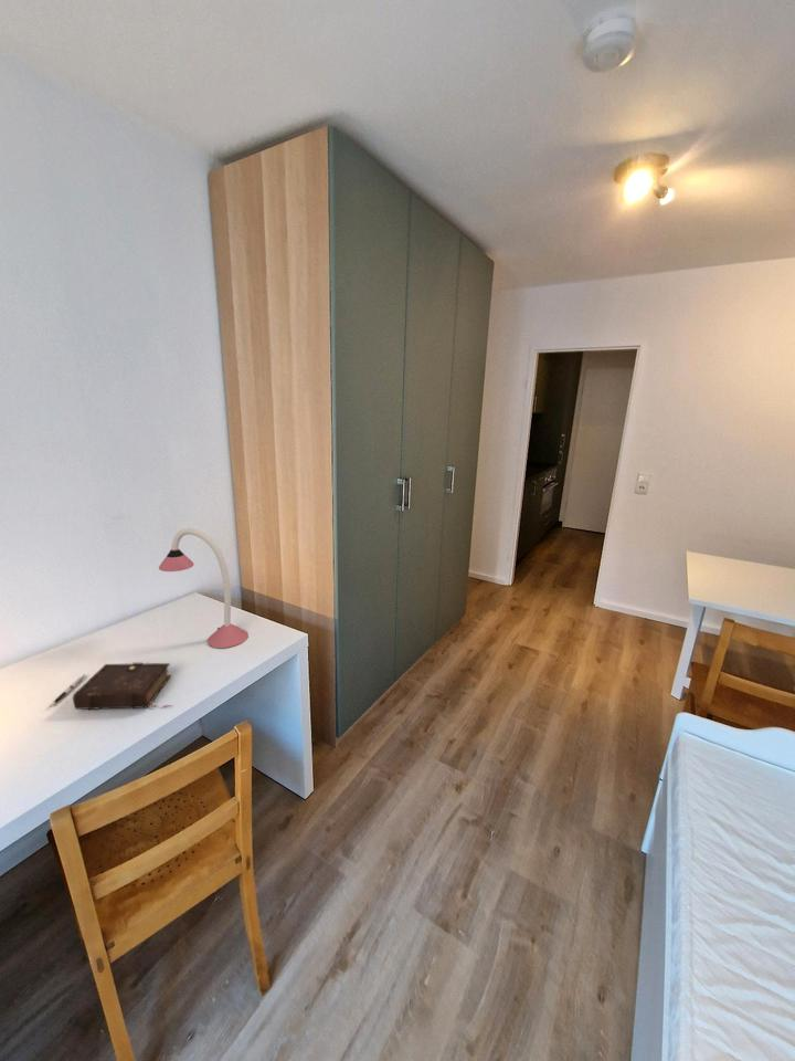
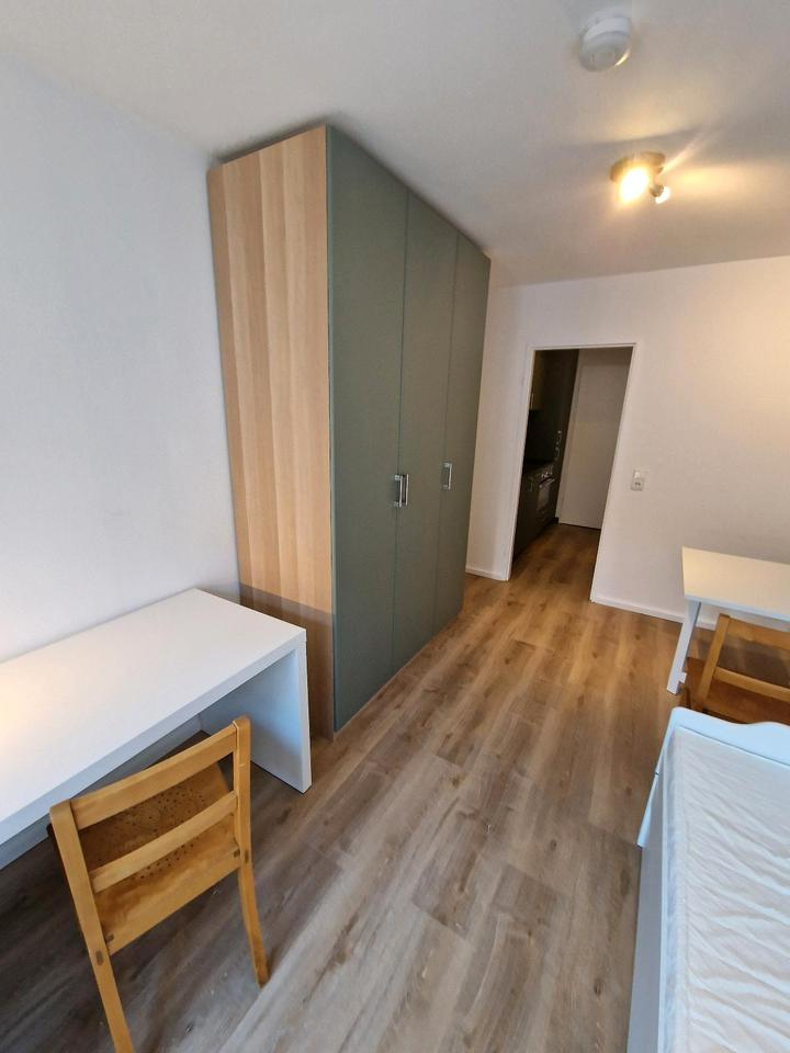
- book [72,662,173,711]
- pen [49,673,86,708]
- desk lamp [158,527,250,649]
